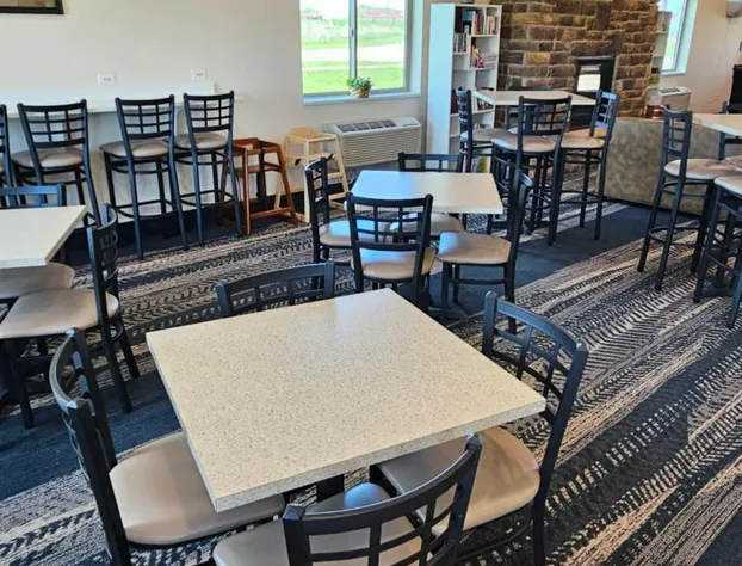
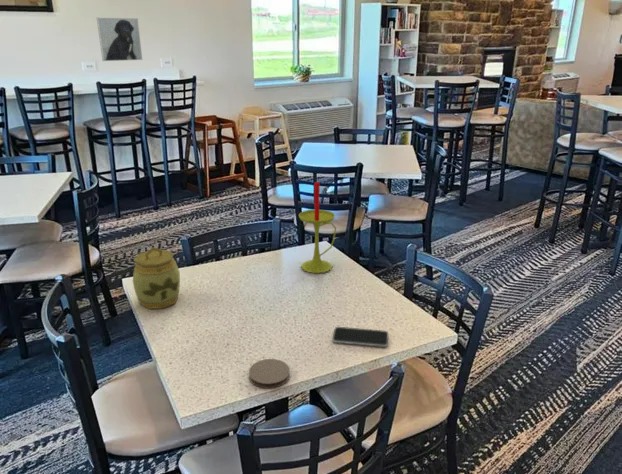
+ coaster [248,358,291,389]
+ jar [132,246,181,310]
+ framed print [96,17,143,62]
+ candle [298,181,337,274]
+ smartphone [331,326,389,348]
